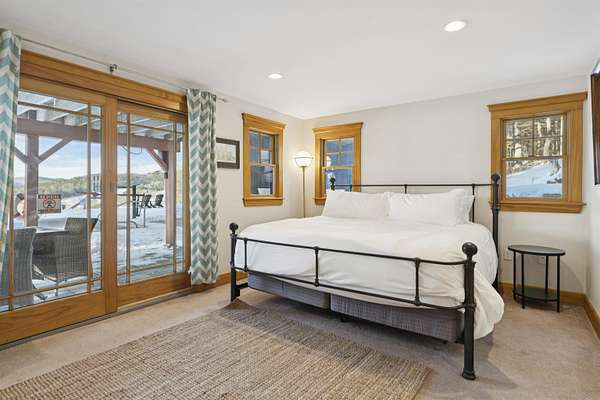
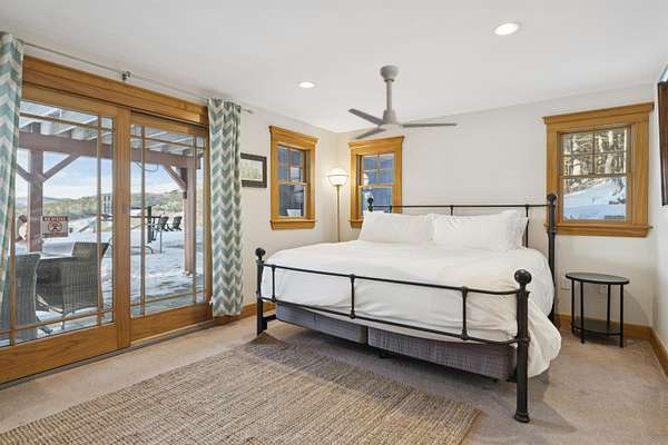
+ ceiling fan [347,65,459,141]
